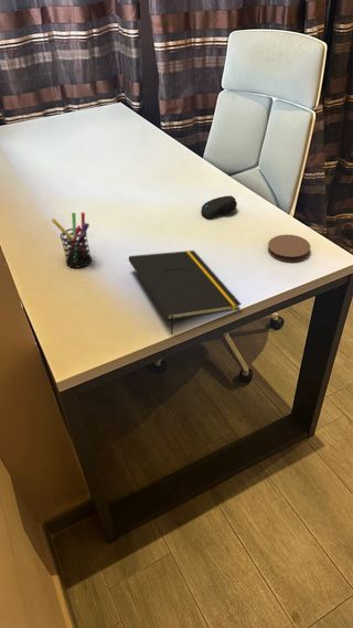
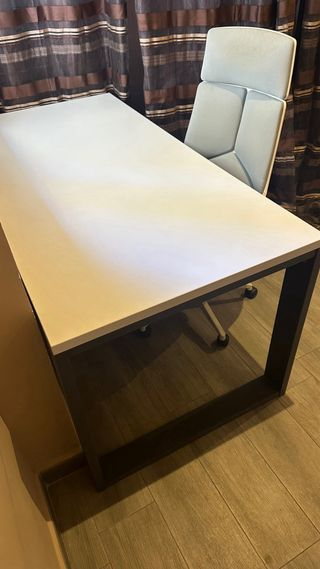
- coaster [267,234,311,263]
- computer mouse [200,194,238,220]
- notepad [128,249,243,336]
- pen holder [51,211,93,268]
